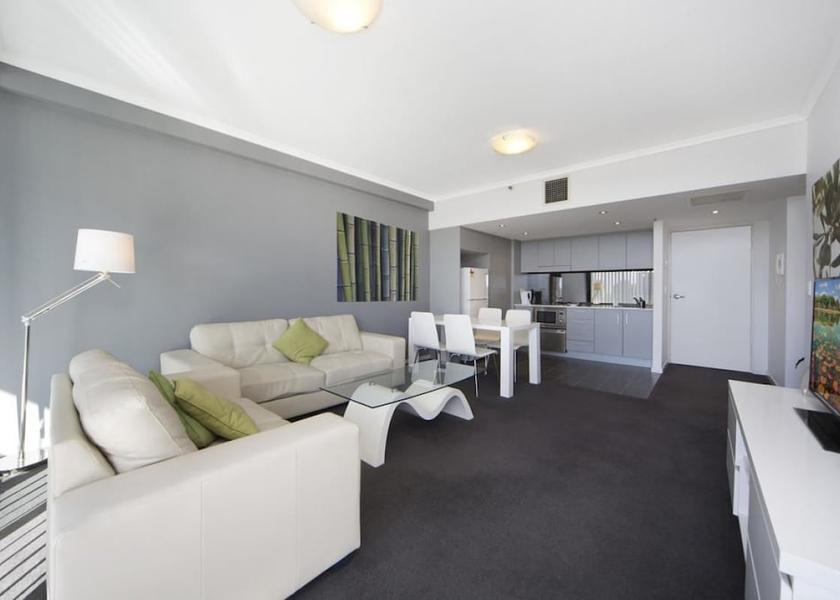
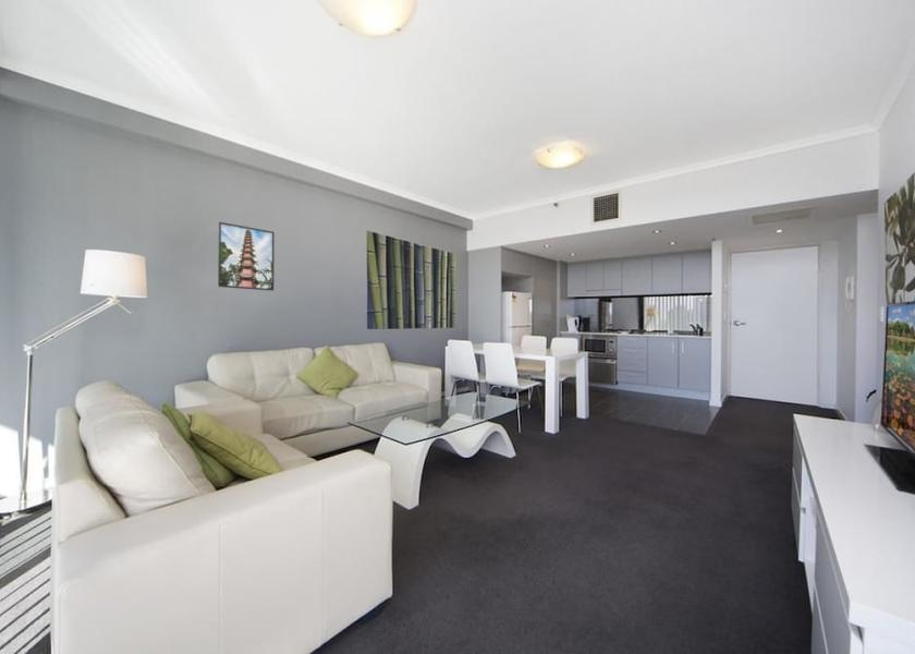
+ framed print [217,221,276,292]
